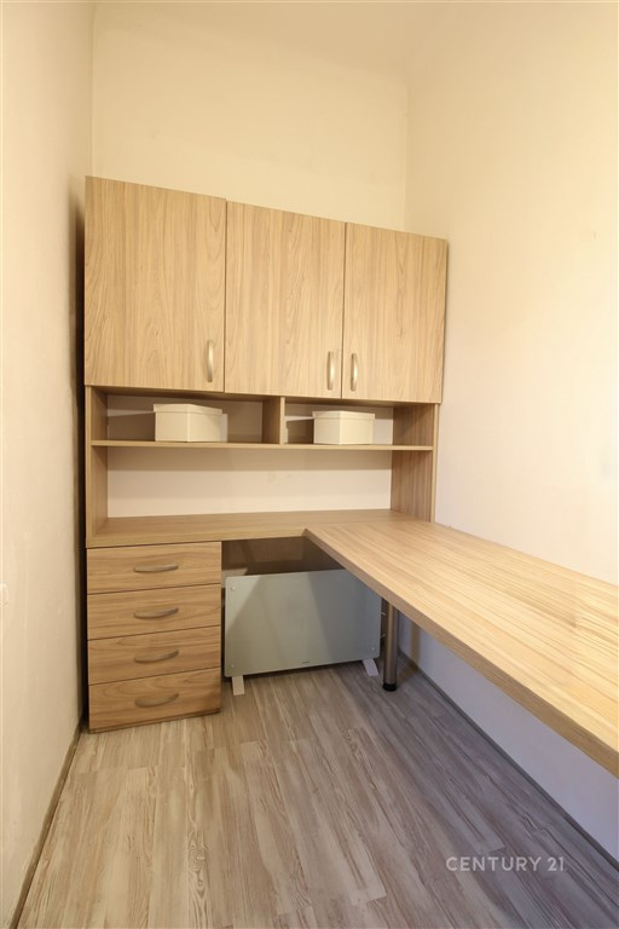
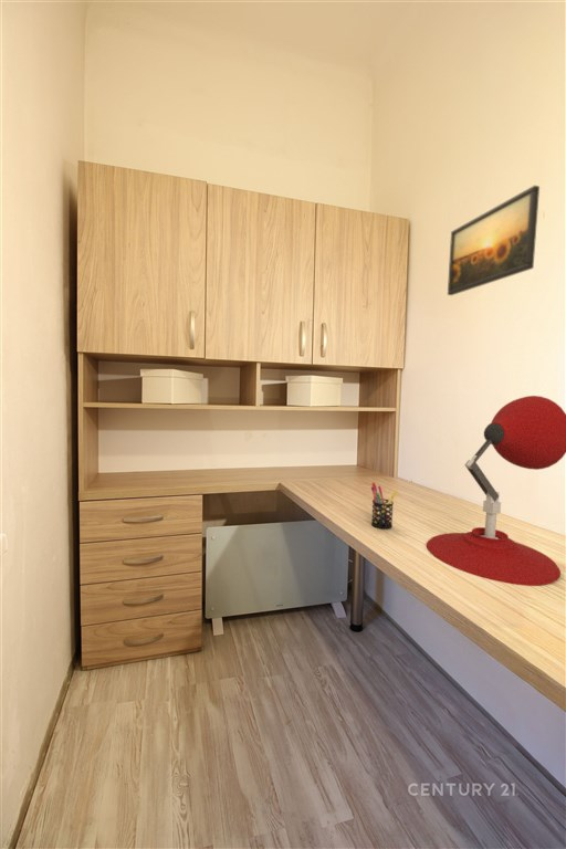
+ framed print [447,185,541,296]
+ desk lamp [426,395,566,587]
+ pen holder [370,481,398,530]
